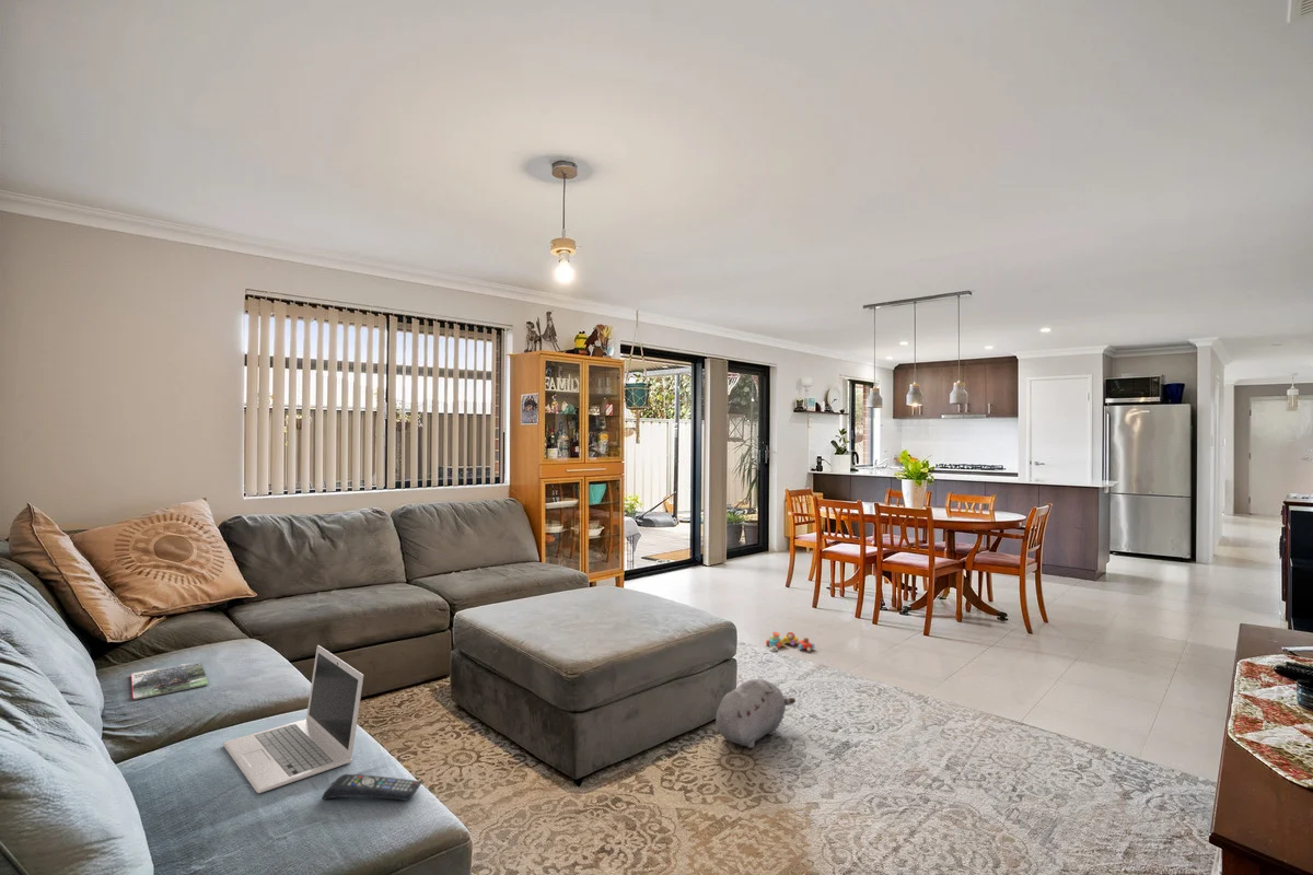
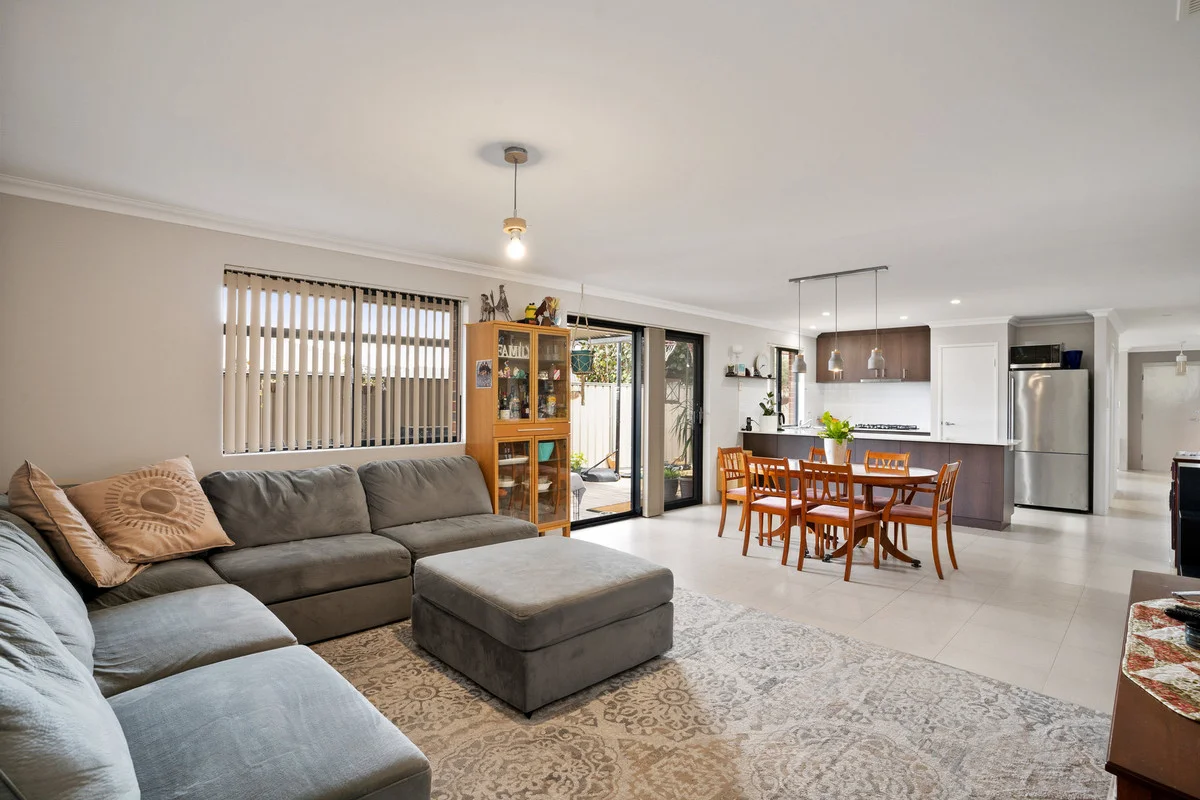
- remote control [321,773,422,802]
- plush toy [714,678,797,749]
- toy train [765,631,815,652]
- laptop [222,644,364,794]
- magazine [130,661,210,701]
